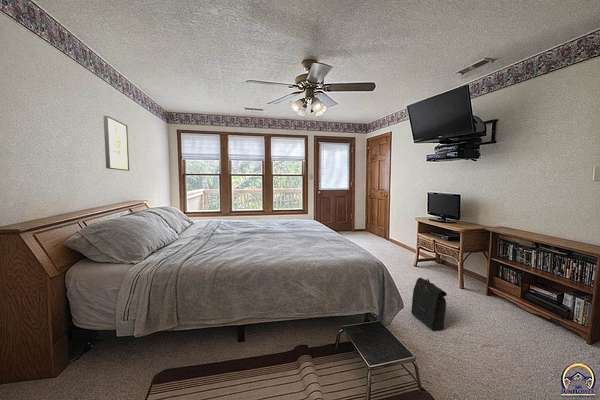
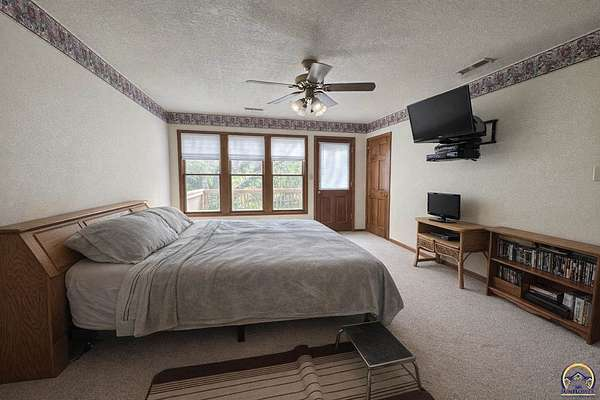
- wall art [102,115,130,172]
- backpack [410,277,448,331]
